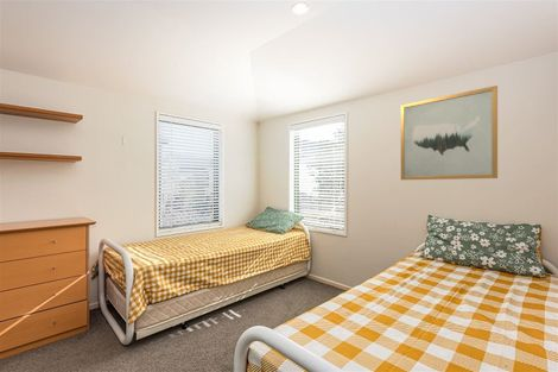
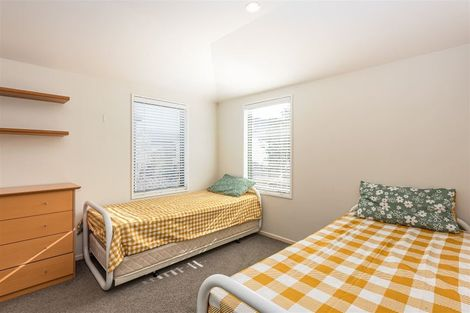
- wall art [400,84,499,181]
